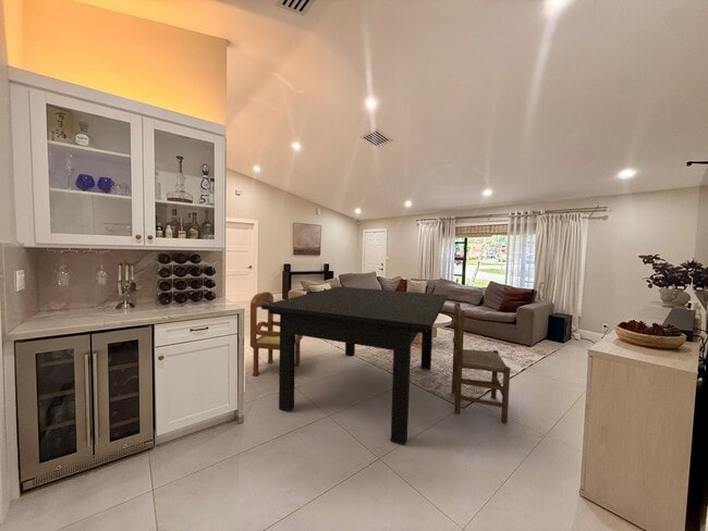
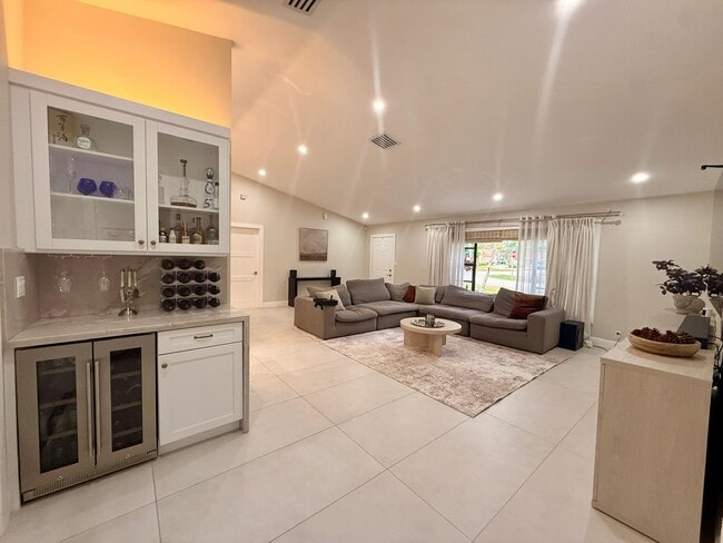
- dining table [260,285,449,446]
- dining chair [249,291,304,376]
- dining chair [451,301,511,424]
